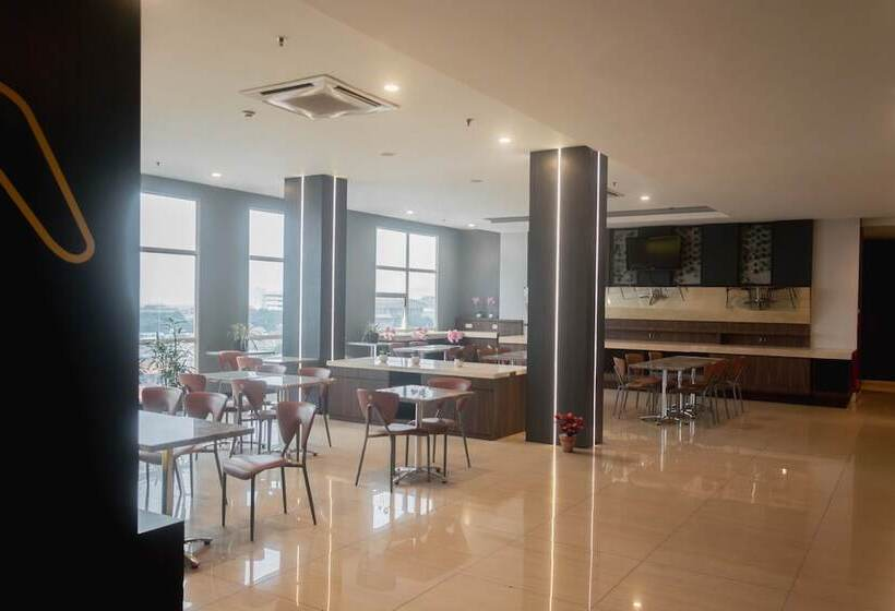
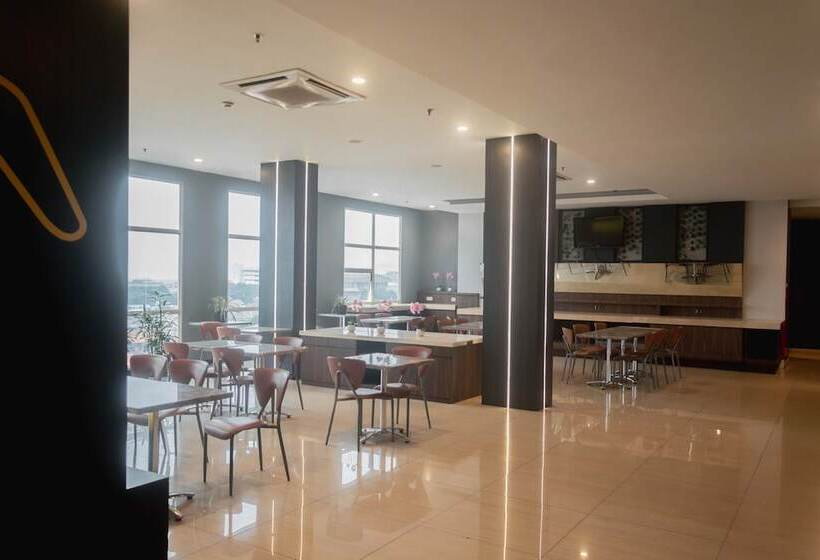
- potted plant [551,411,586,453]
